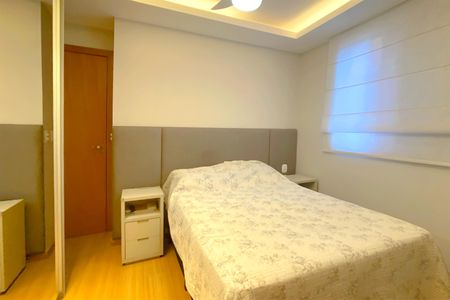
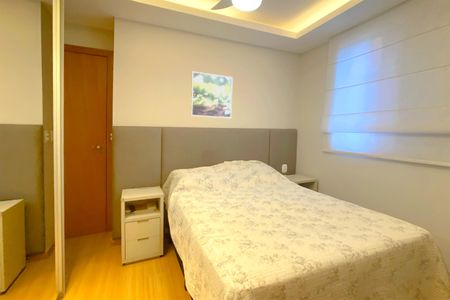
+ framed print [190,71,234,119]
